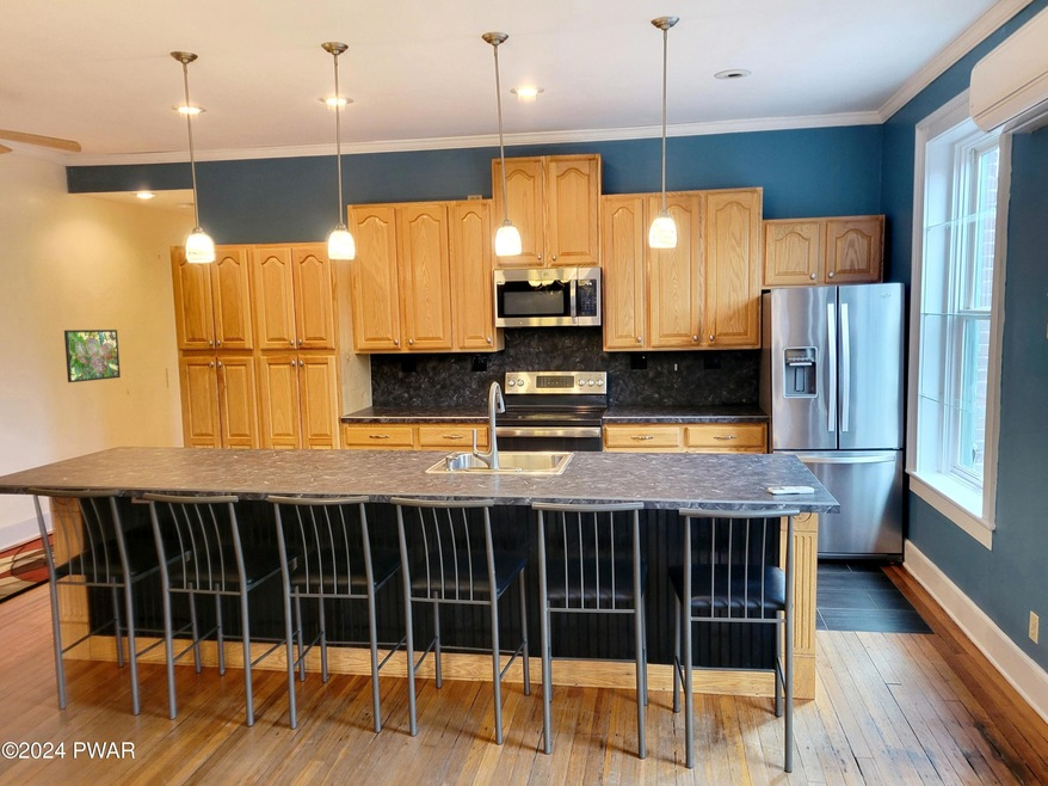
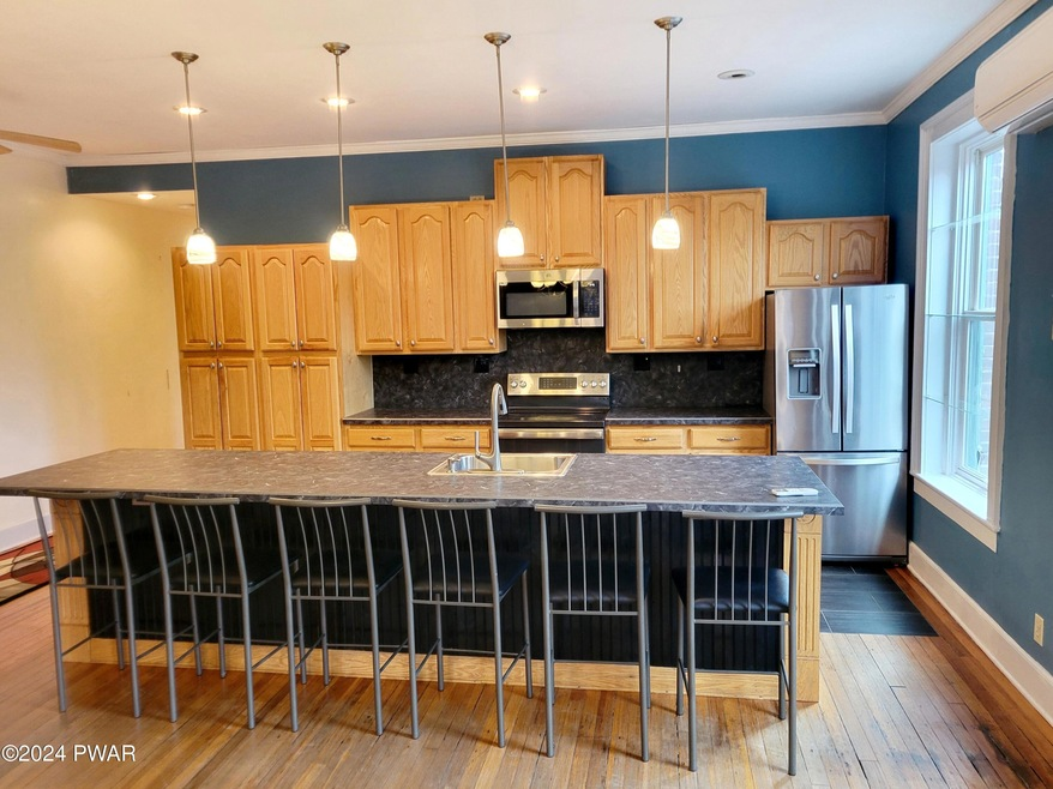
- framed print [63,328,122,383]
